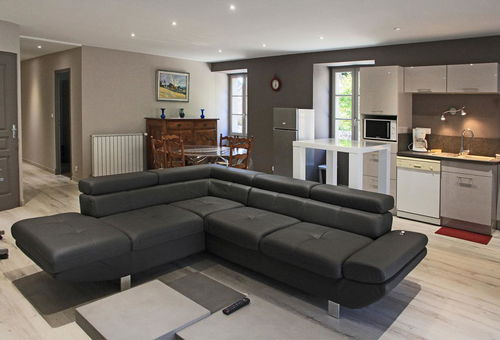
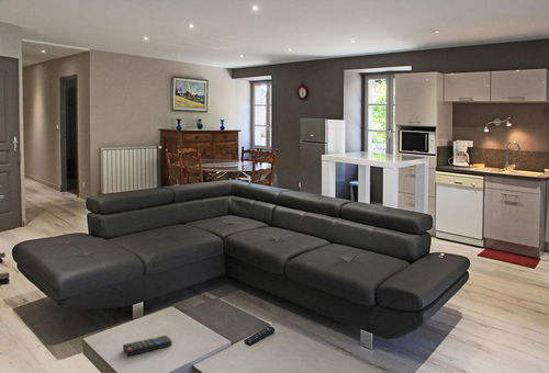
+ remote control [122,335,172,357]
